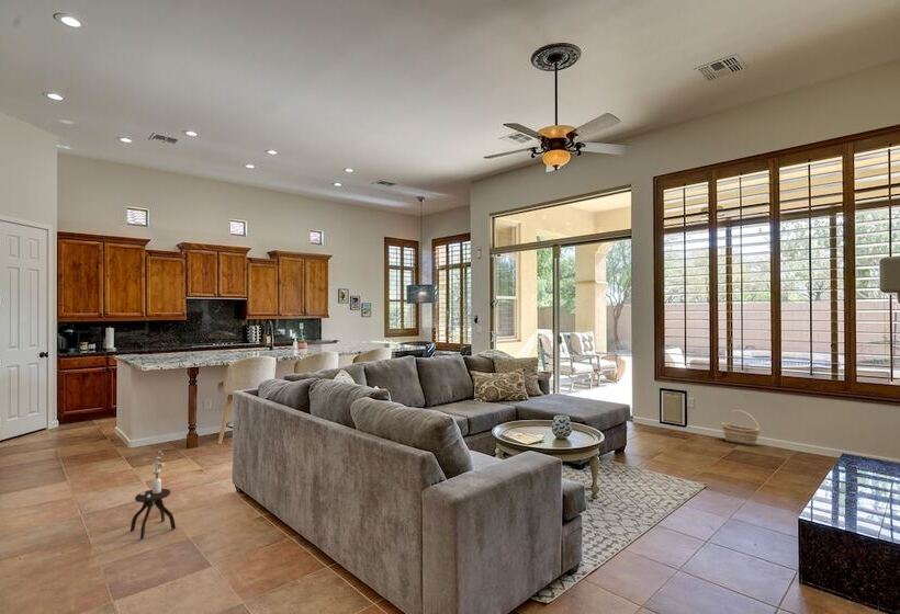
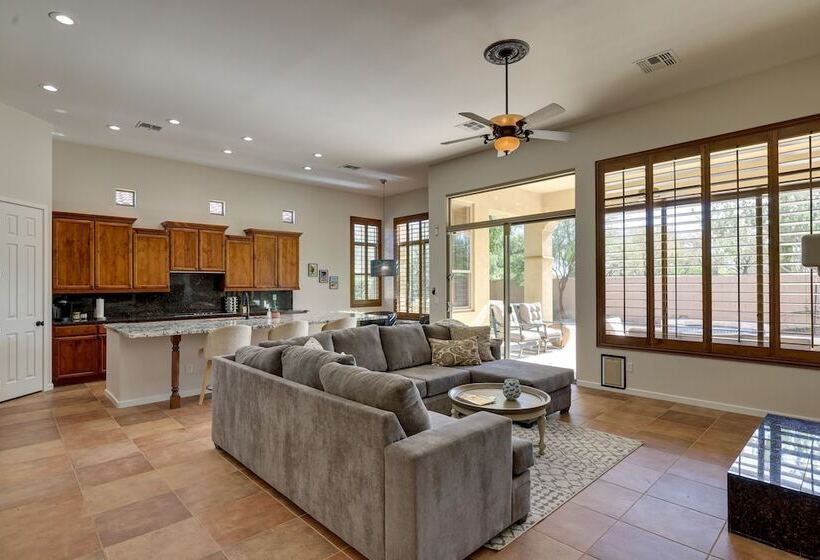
- basket [721,409,761,446]
- side table [130,450,177,541]
